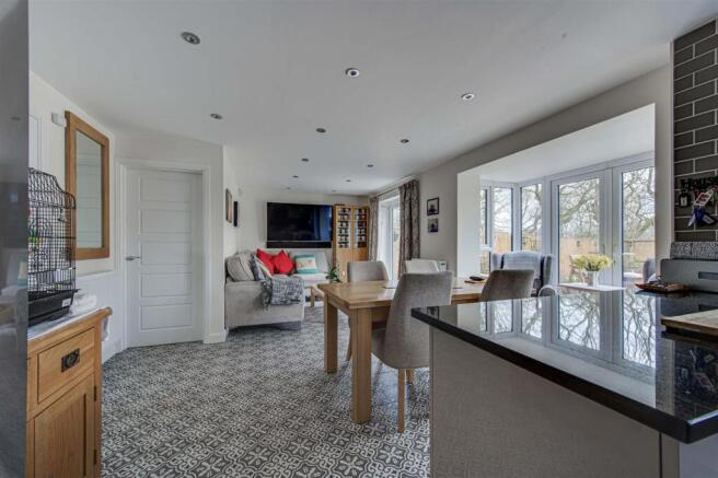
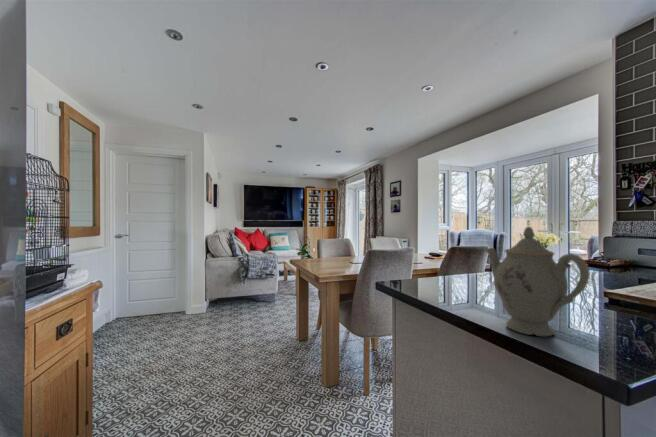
+ chinaware [483,226,591,337]
